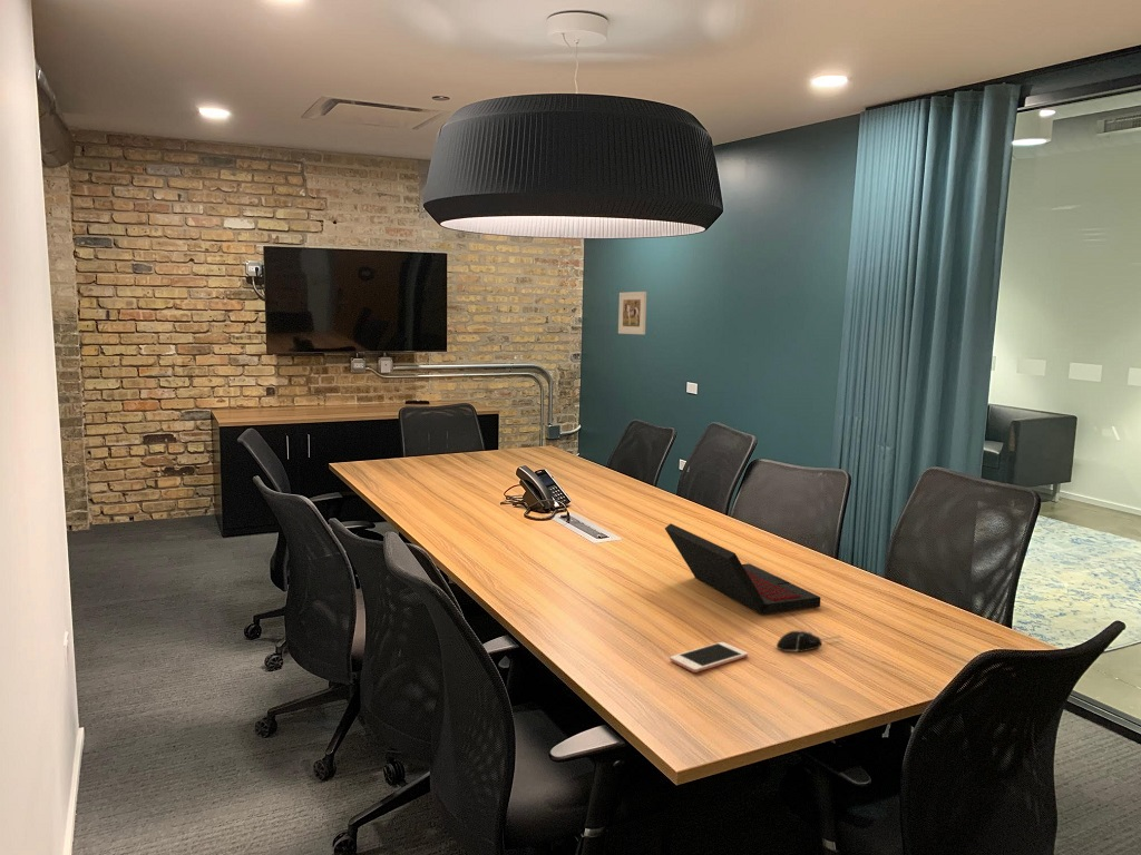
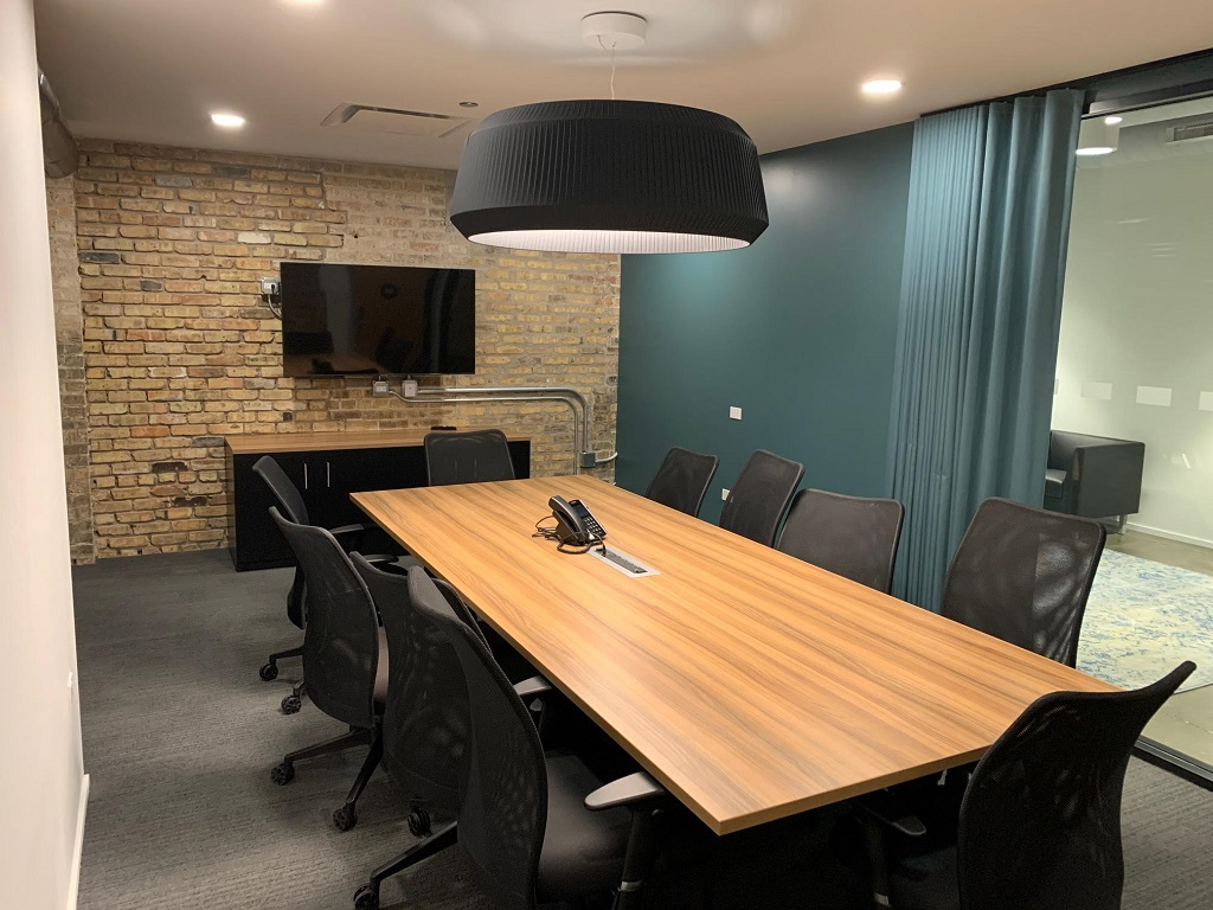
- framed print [617,291,647,335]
- laptop [664,522,821,616]
- cell phone [669,641,749,674]
- computer mouse [776,629,842,653]
